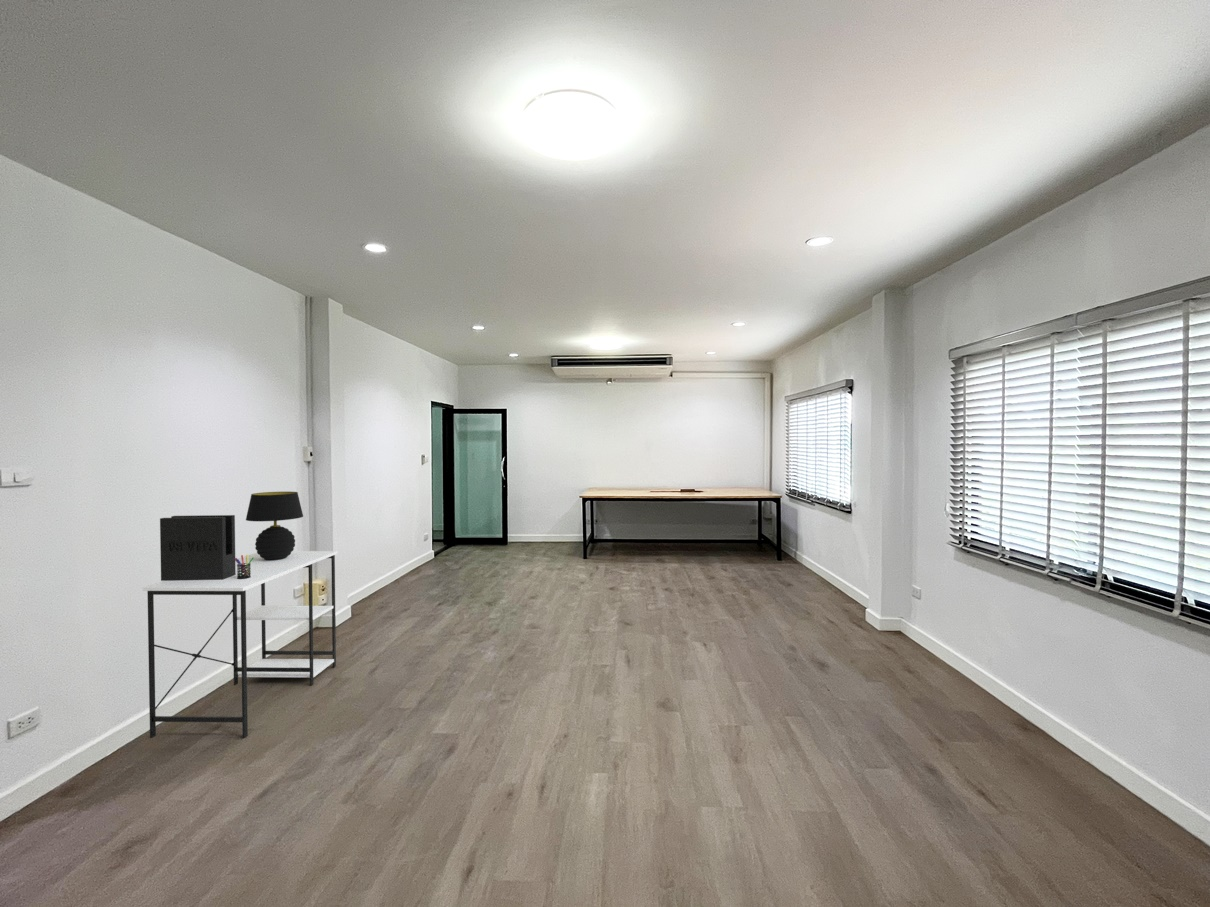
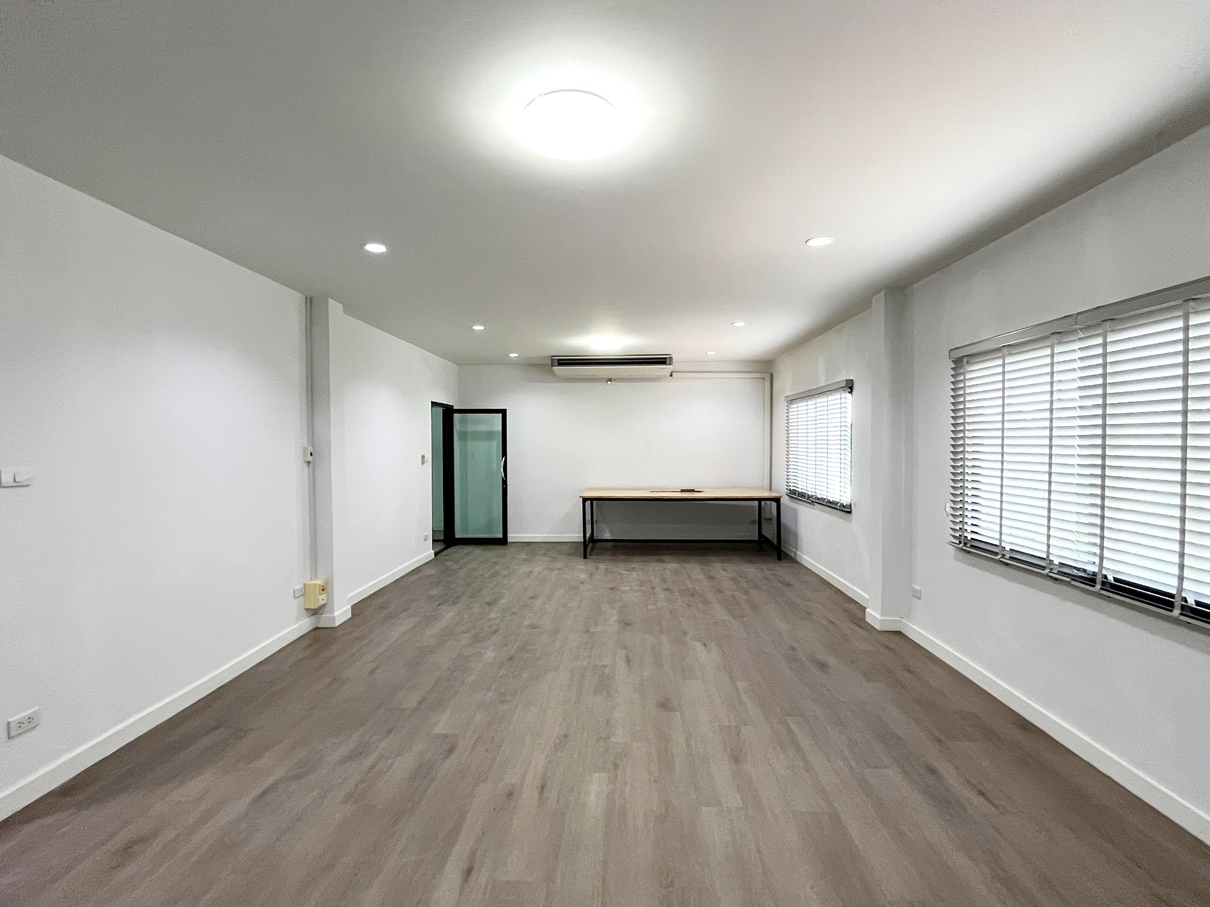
- table lamp [245,491,304,560]
- pen holder [235,554,254,579]
- desk [142,550,339,739]
- file holder [159,514,236,582]
